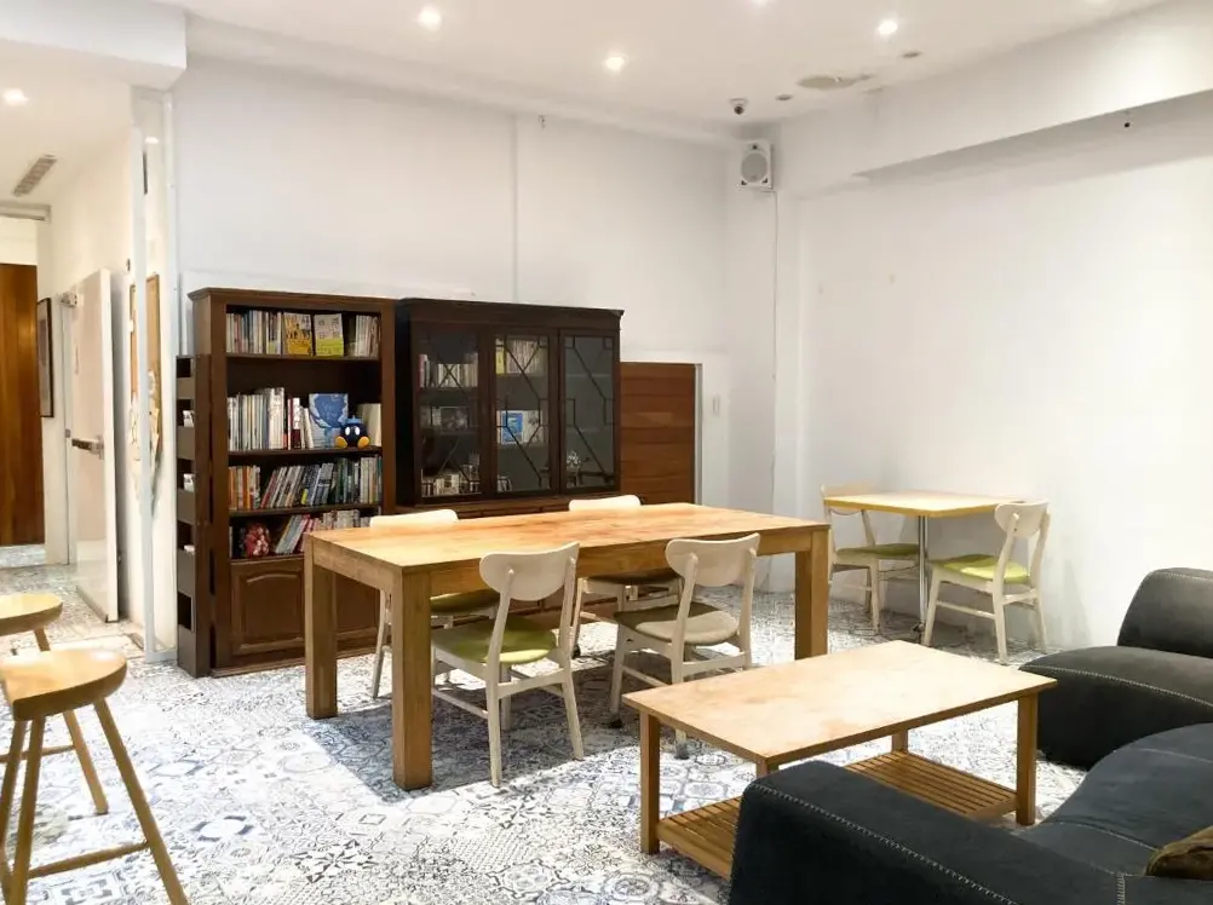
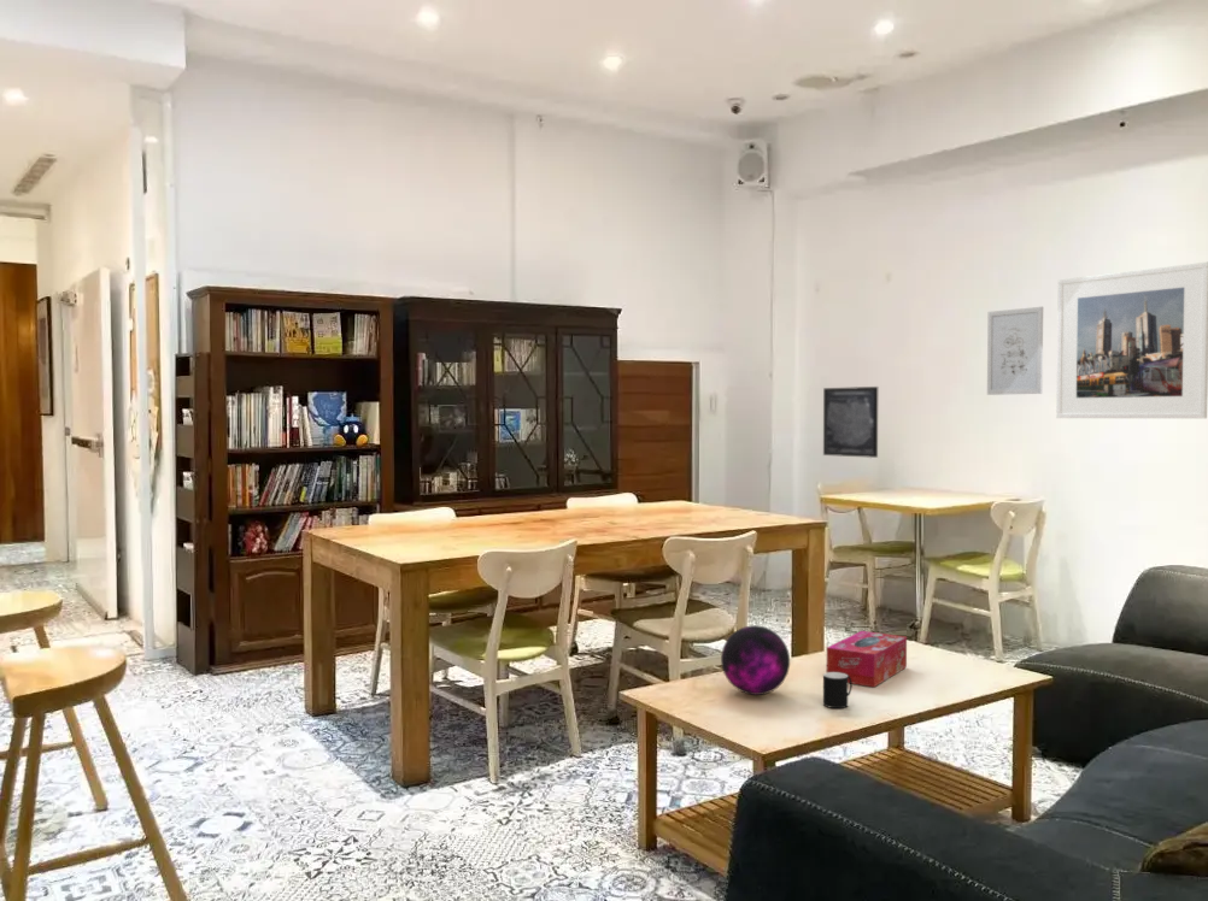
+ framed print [1055,261,1208,419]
+ cup [822,672,854,709]
+ decorative orb [720,624,791,696]
+ tissue box [826,630,908,688]
+ wall art [822,385,879,459]
+ wall art [986,306,1044,396]
